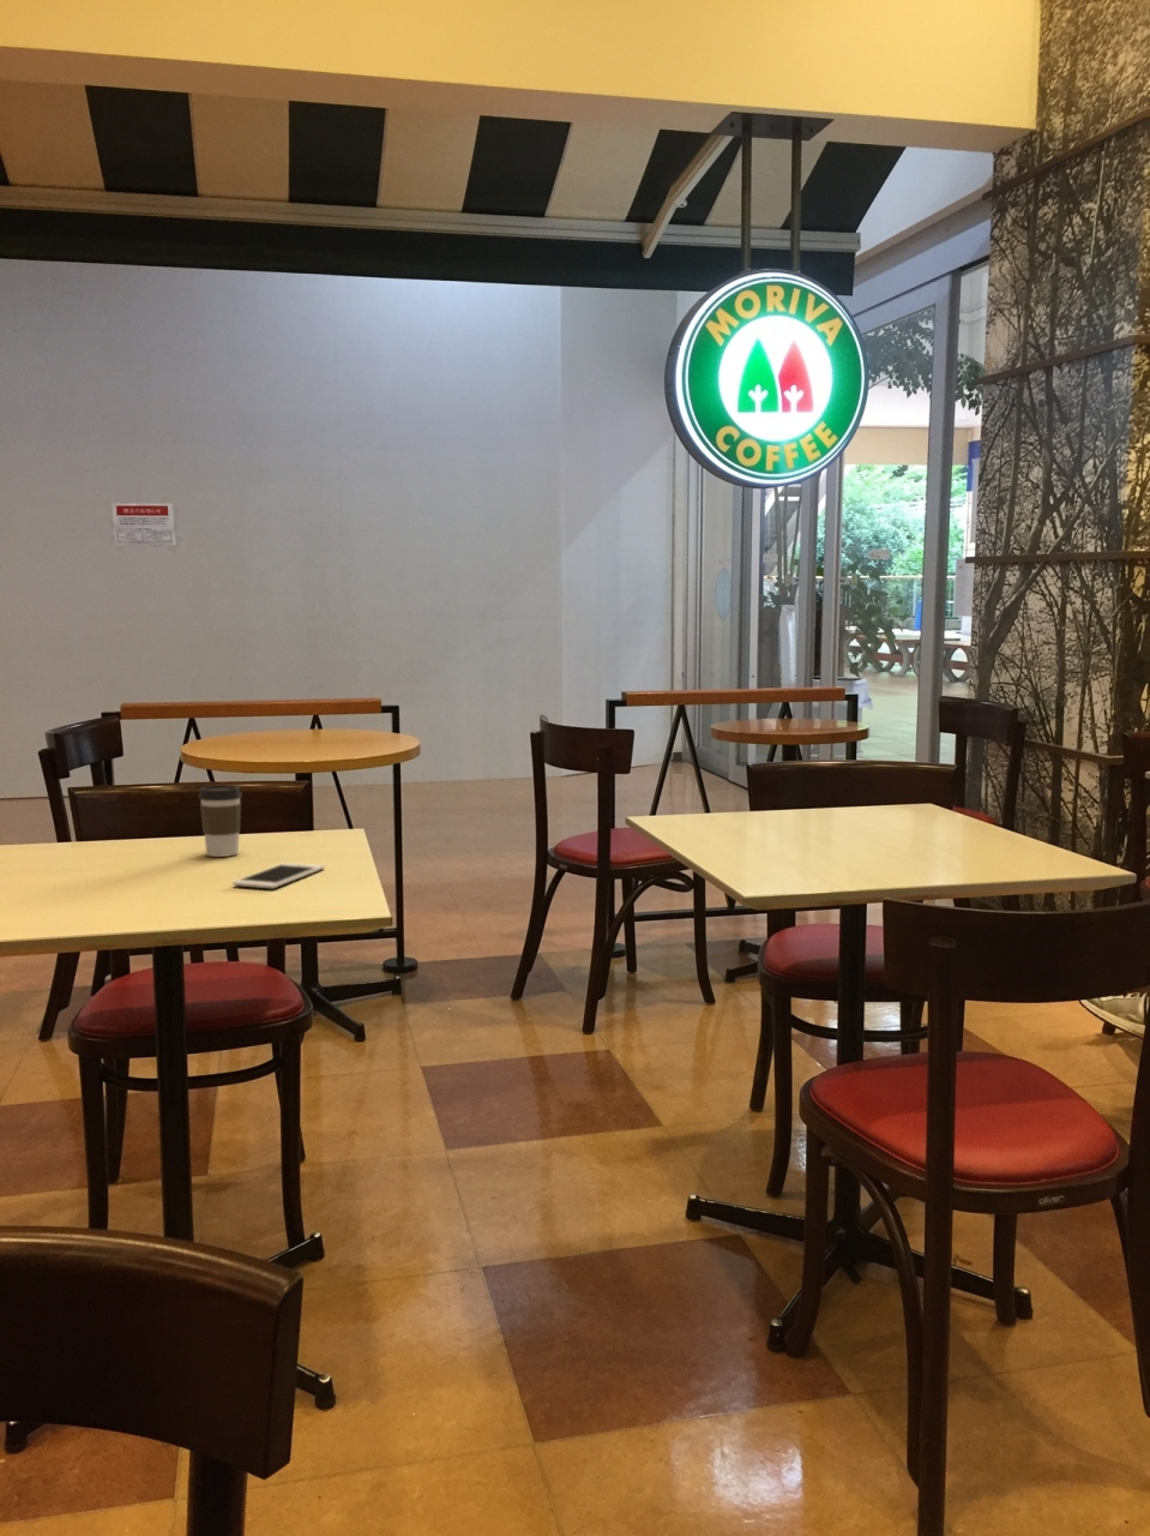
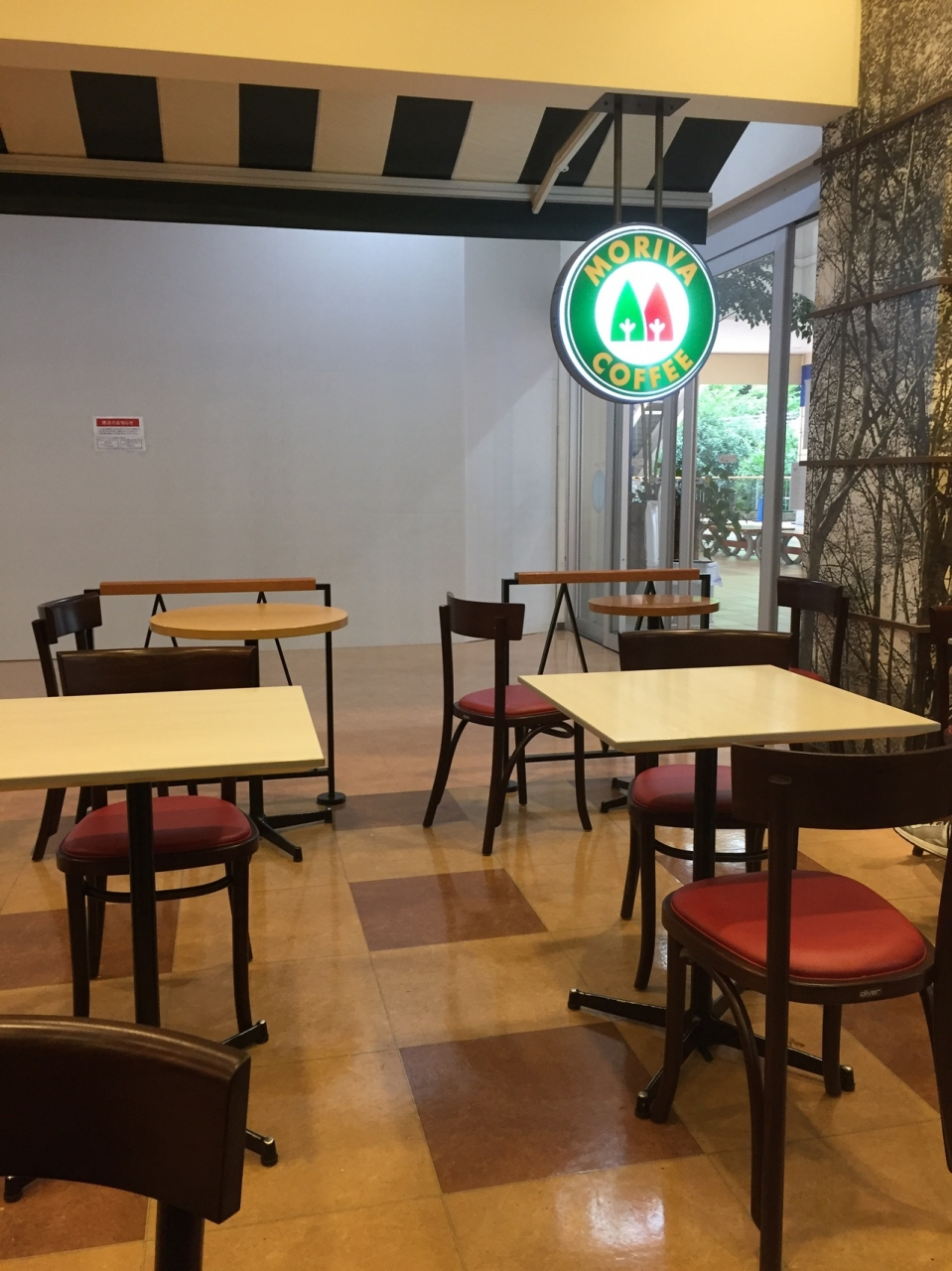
- cell phone [232,862,325,889]
- coffee cup [198,783,244,858]
